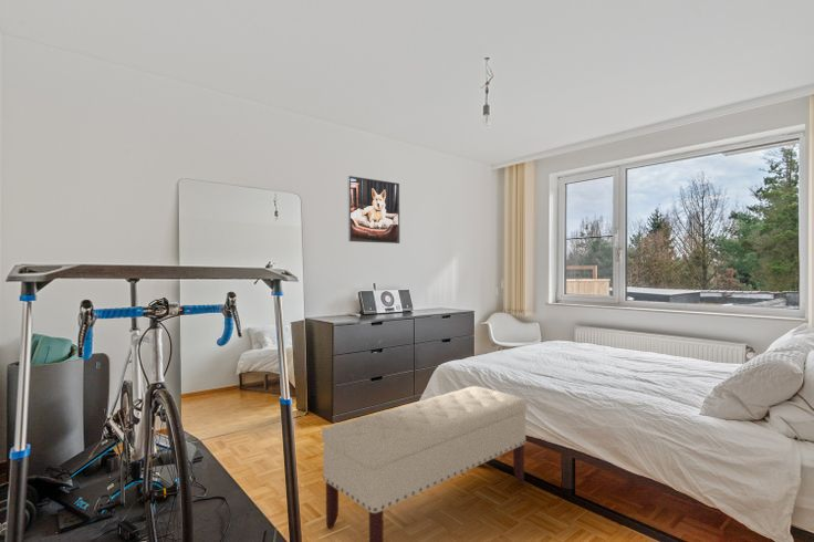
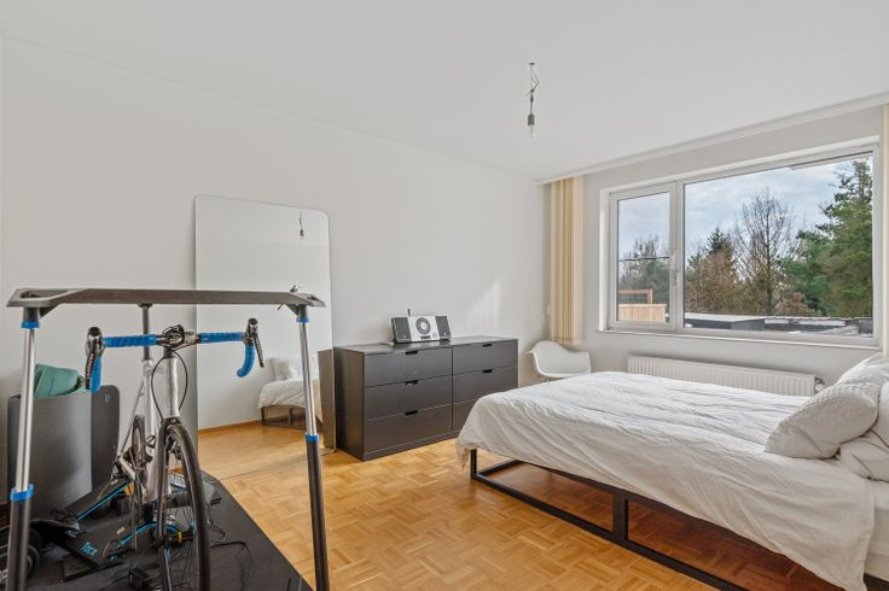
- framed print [347,175,400,244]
- bench [321,385,528,542]
